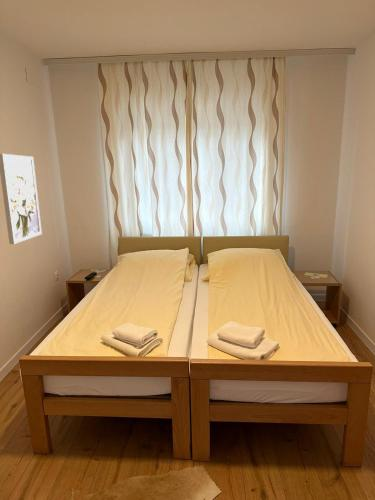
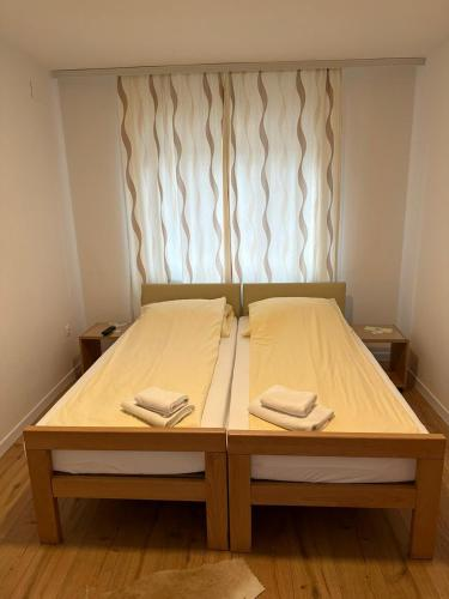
- wall art [0,153,43,245]
